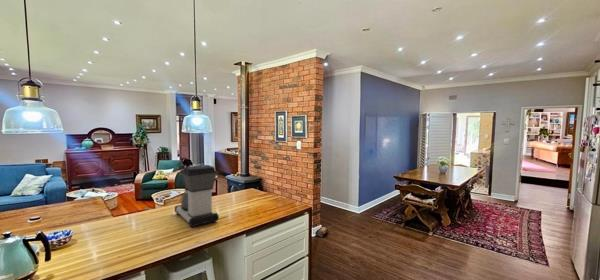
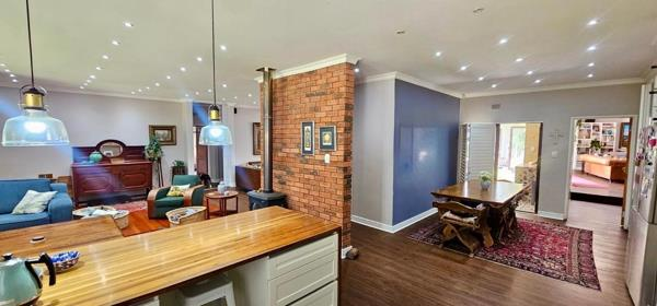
- coffee maker [174,164,220,228]
